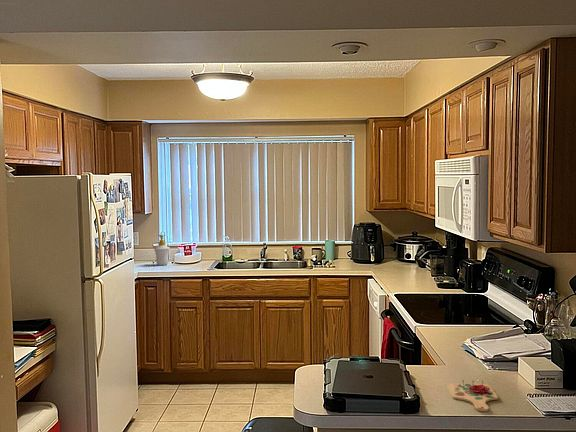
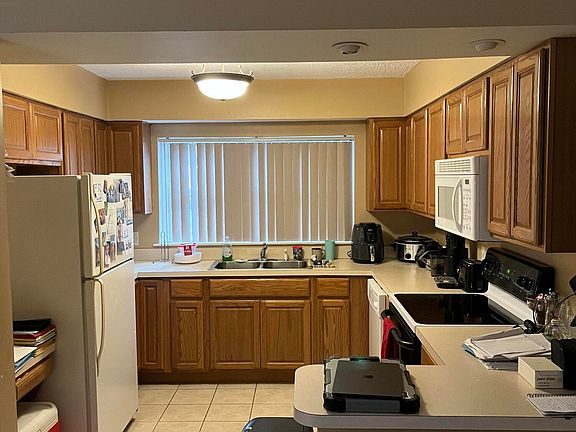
- cutting board [445,379,499,412]
- soap bottle [153,234,171,266]
